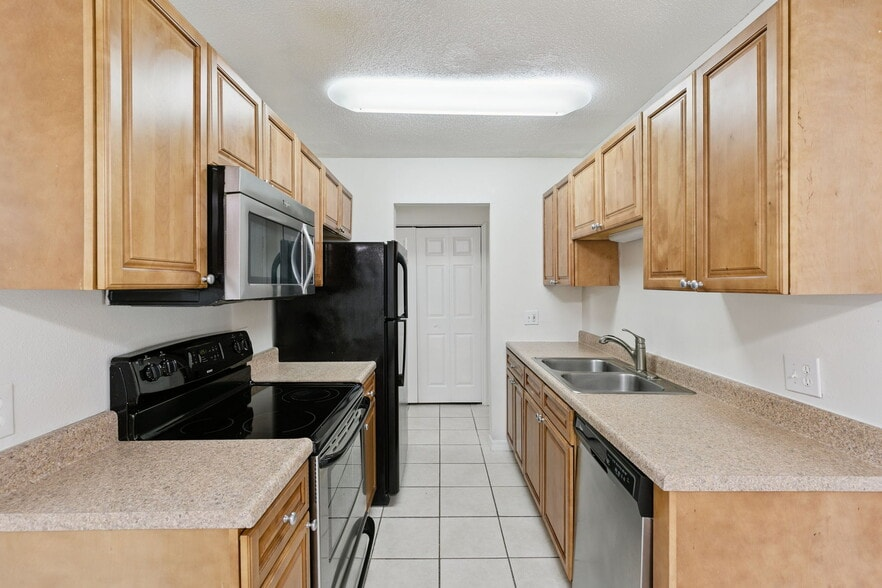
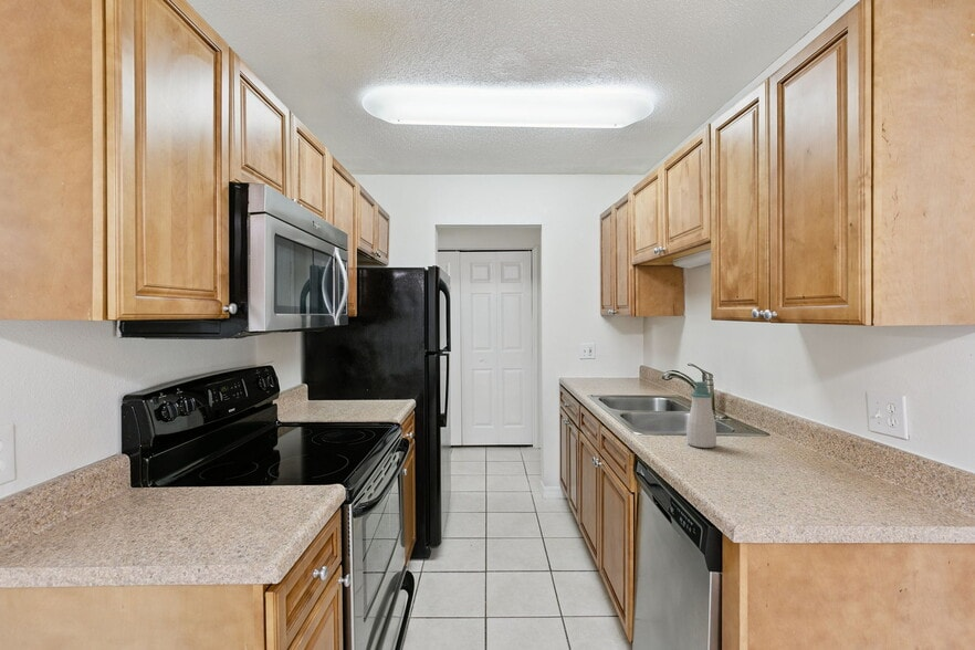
+ soap bottle [685,380,717,449]
